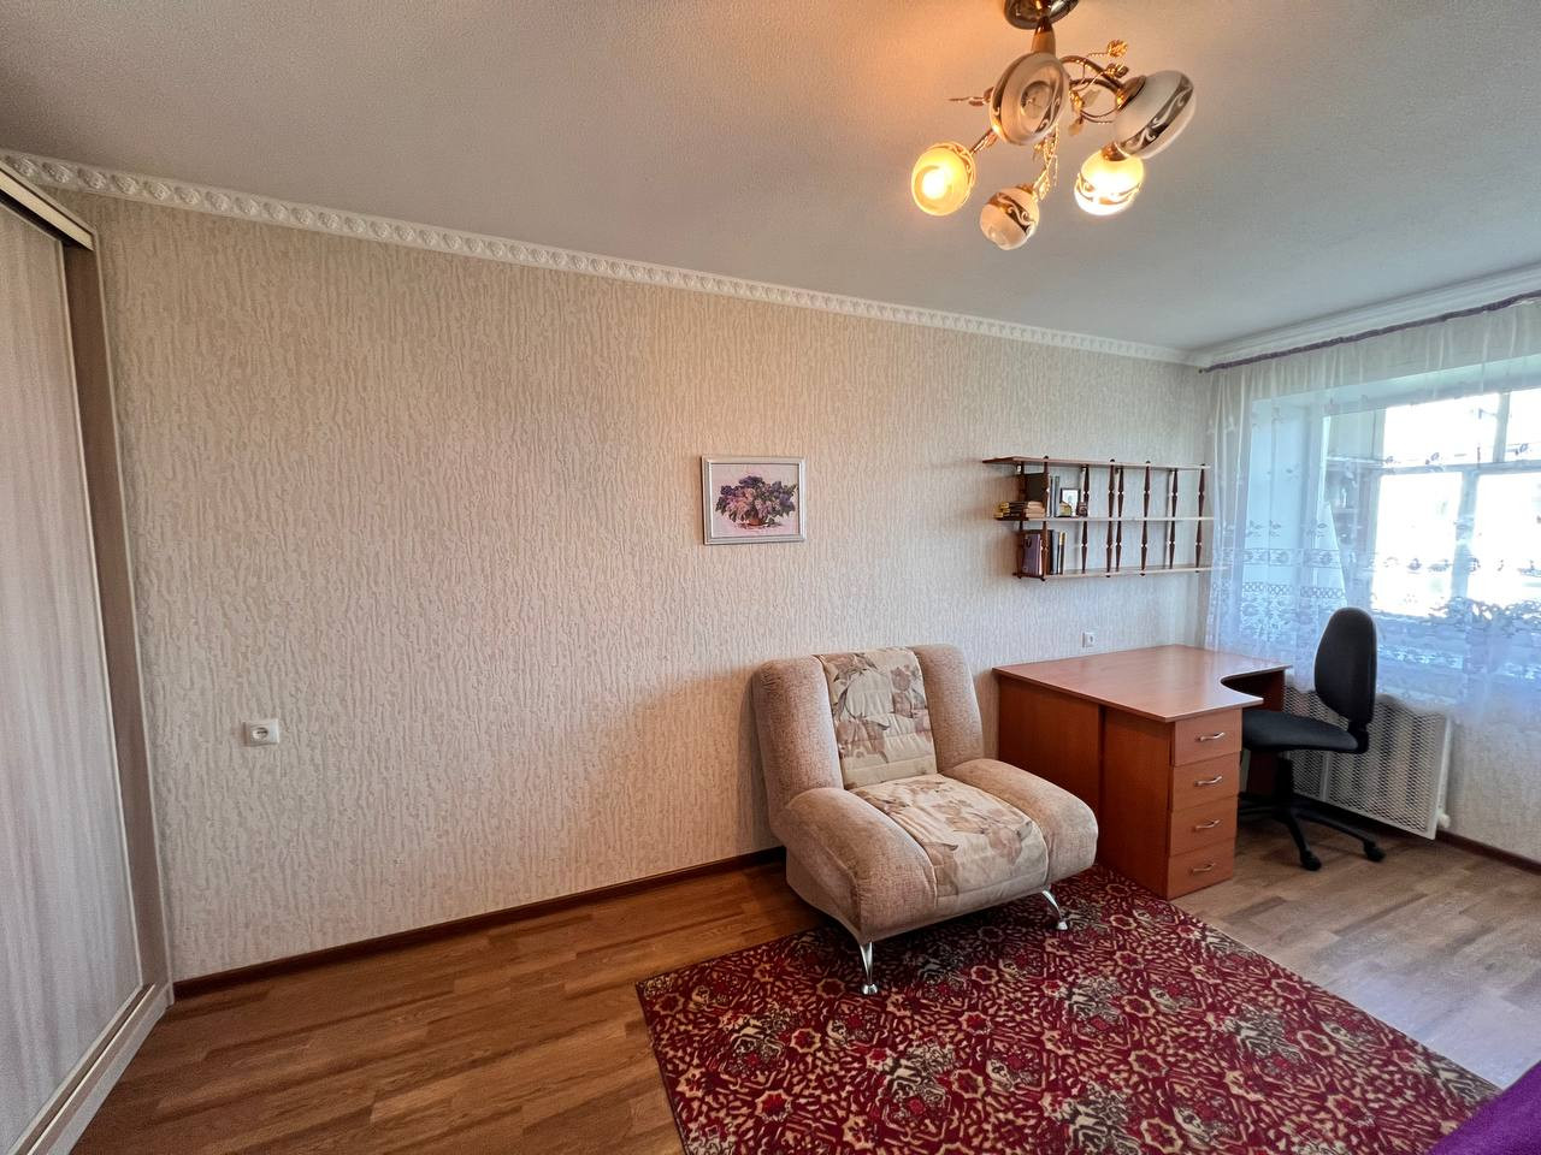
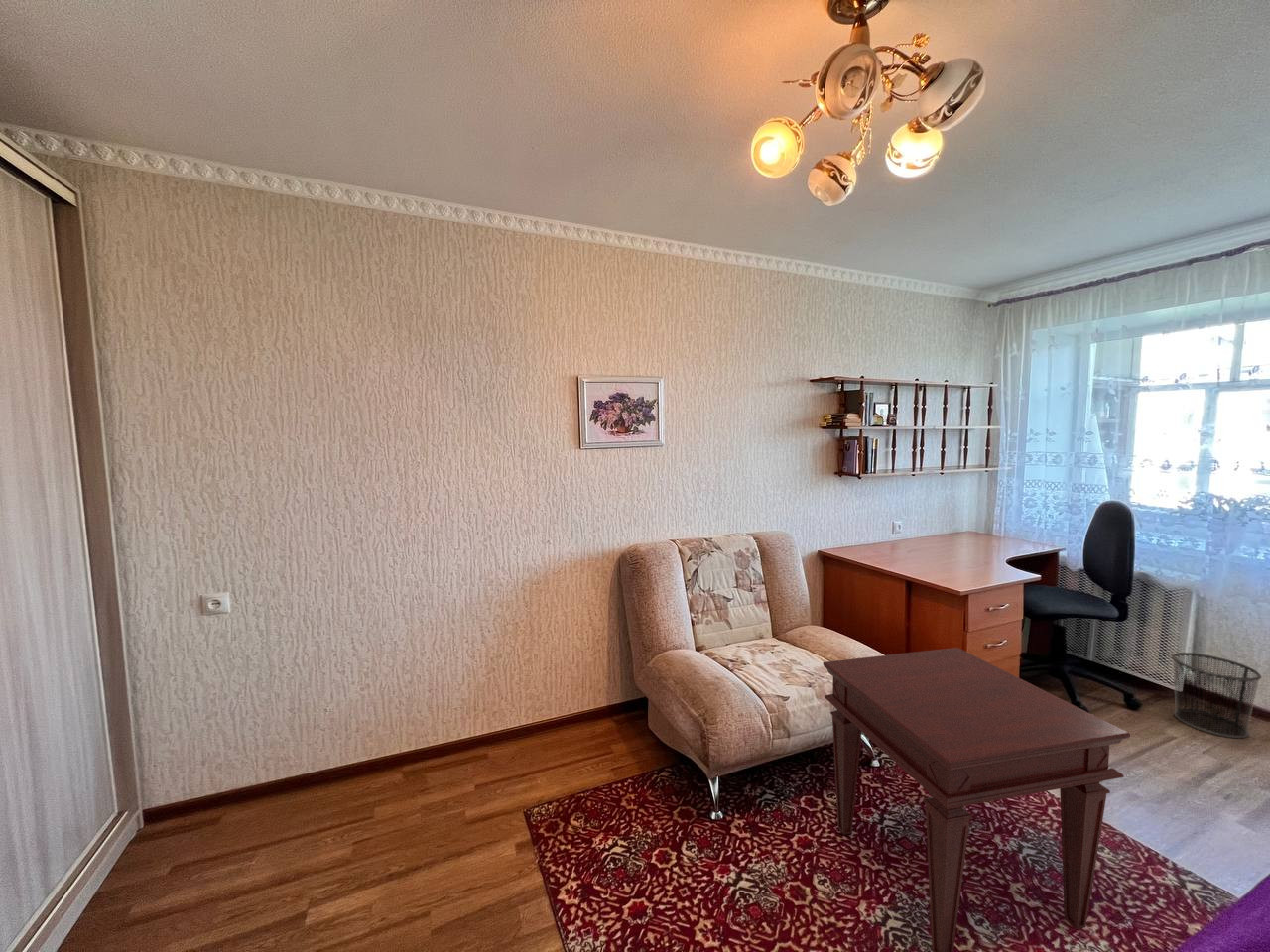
+ waste bin [1170,652,1263,739]
+ side table [822,647,1131,952]
